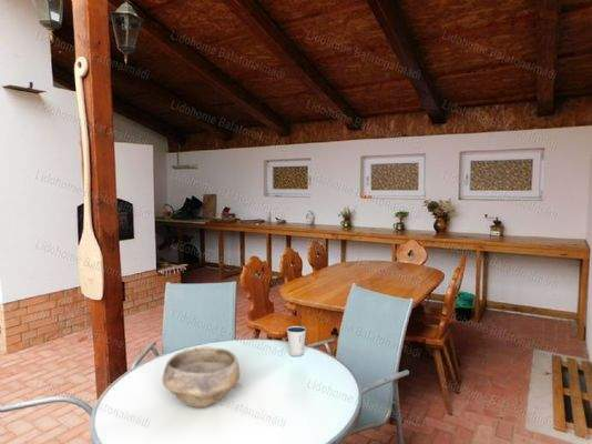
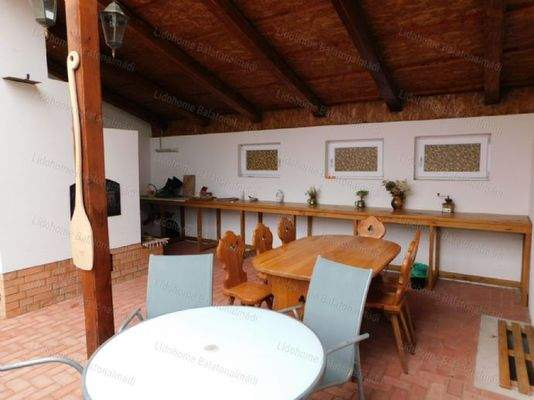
- bowl [161,346,241,408]
- dixie cup [286,325,307,357]
